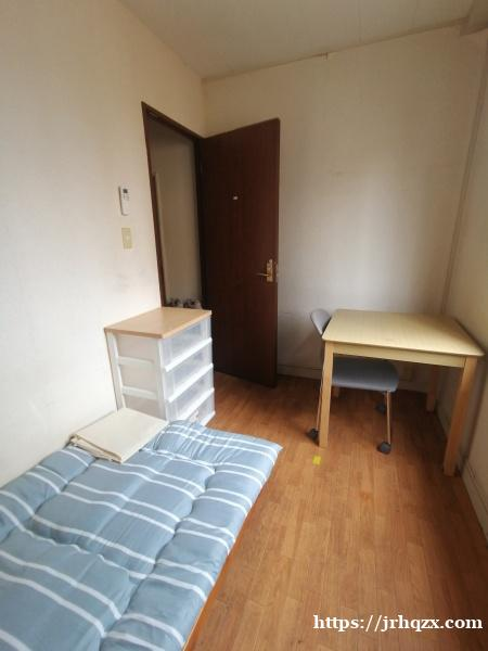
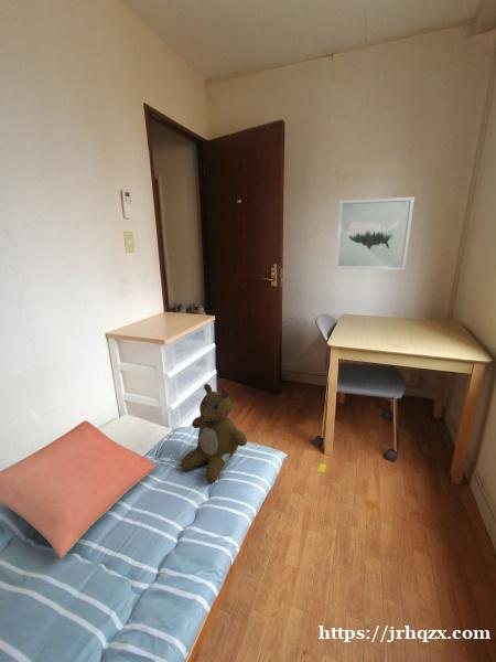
+ teddy bear [180,383,248,484]
+ pillow [0,420,158,559]
+ wall art [334,195,416,271]
